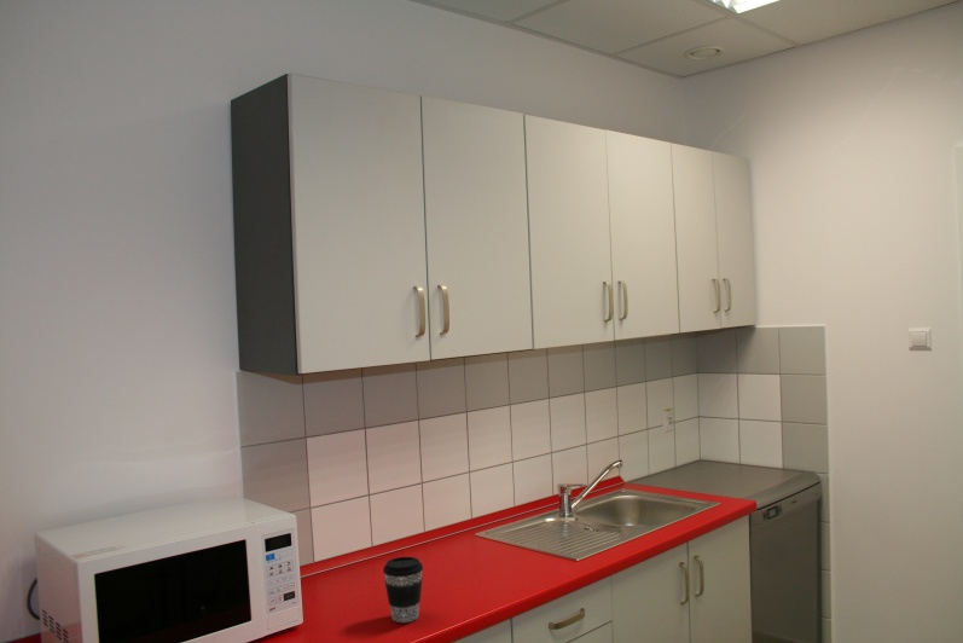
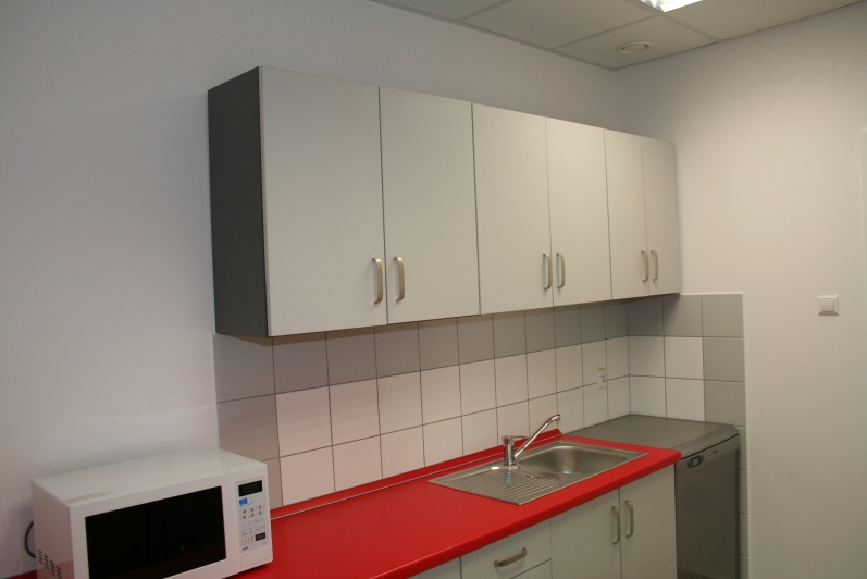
- coffee cup [382,556,424,624]
